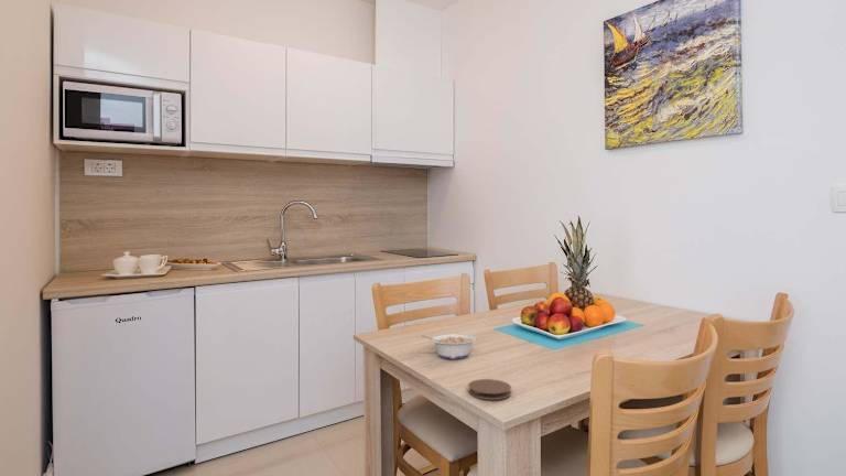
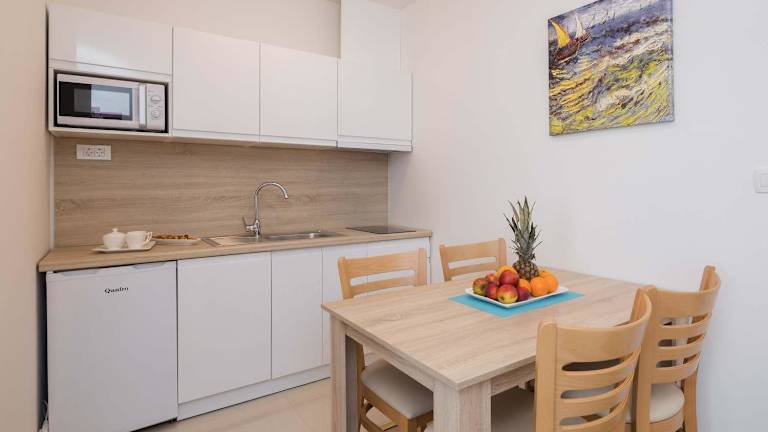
- coaster [467,378,512,401]
- legume [421,333,477,359]
